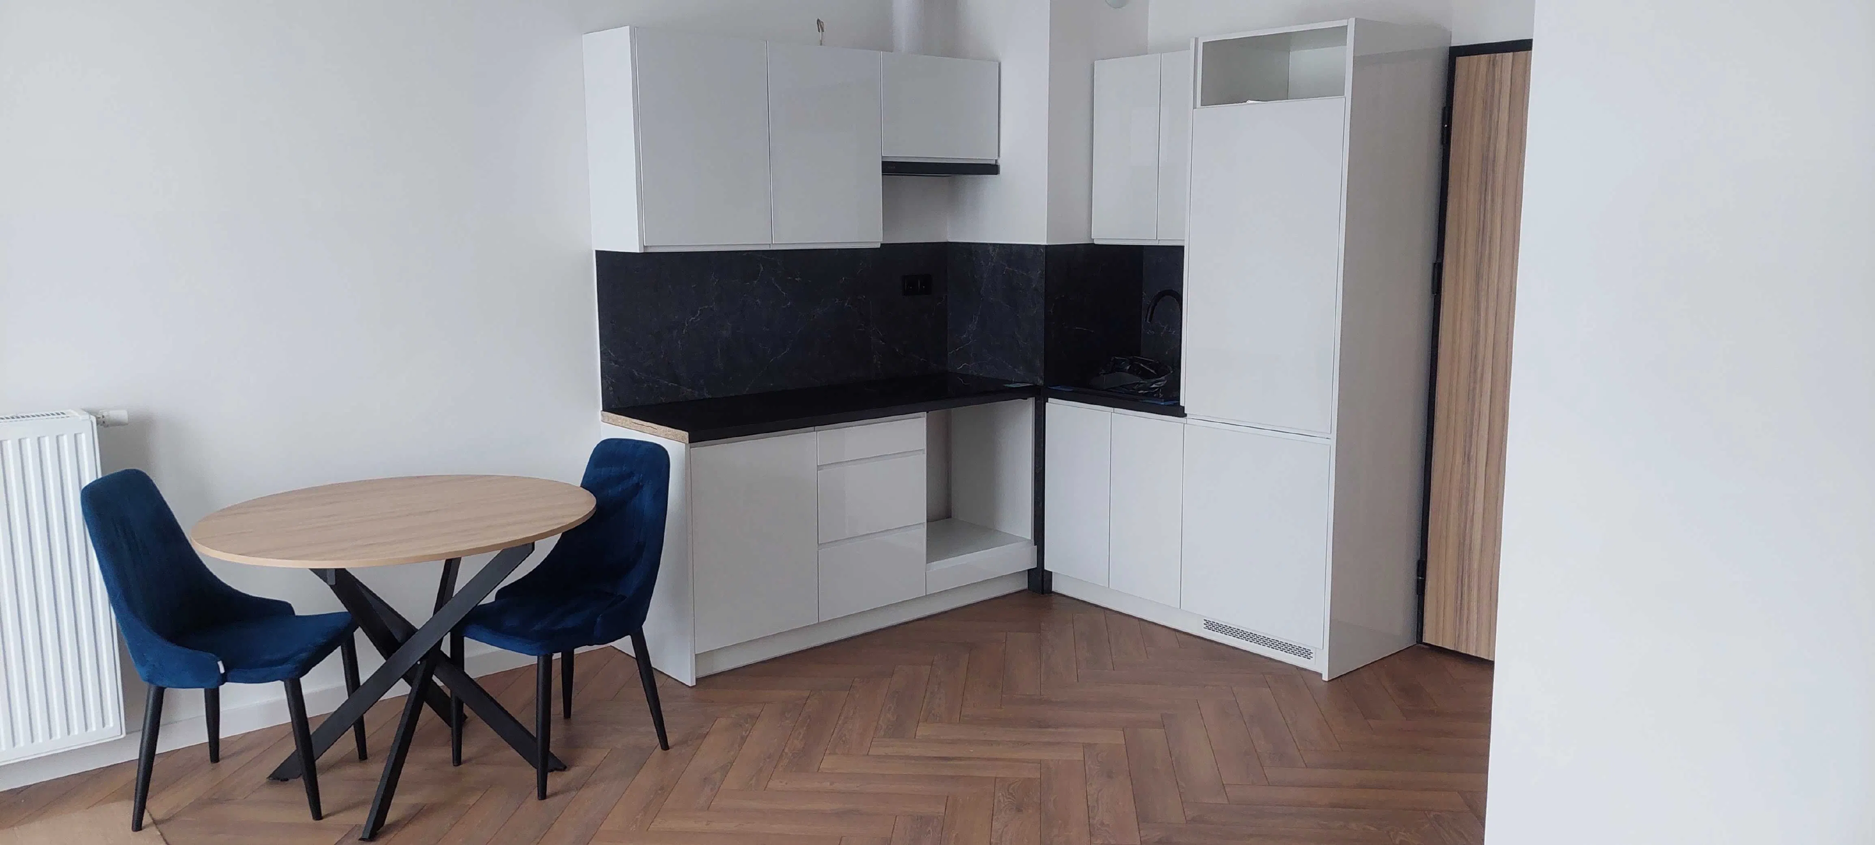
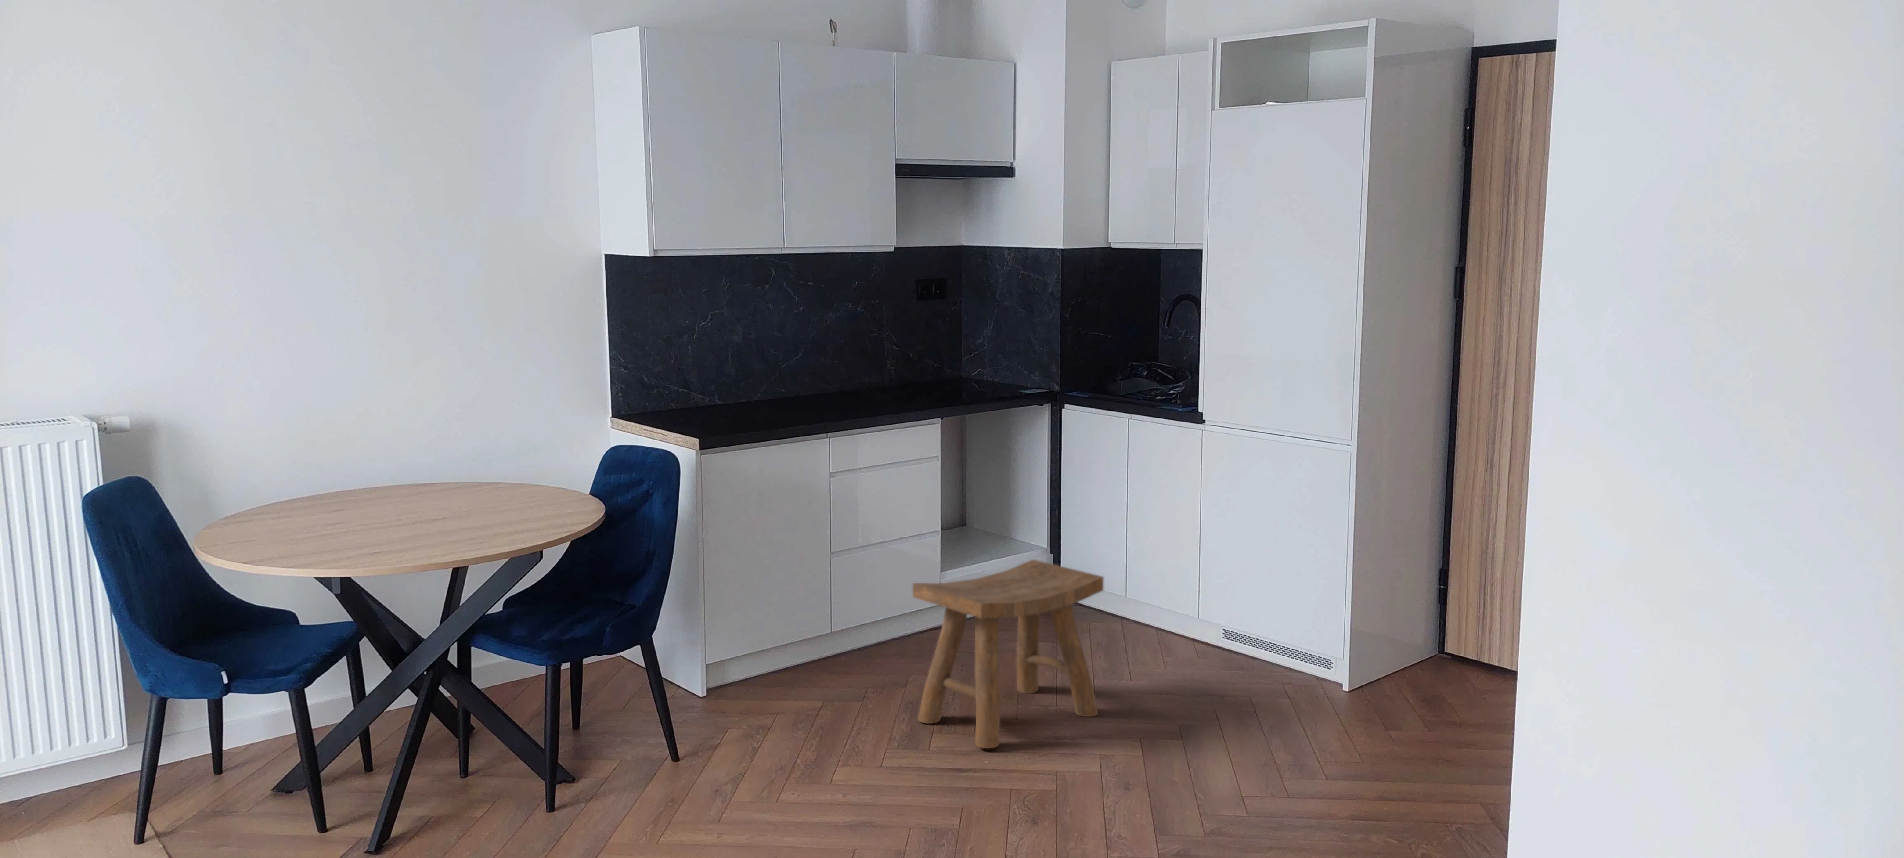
+ stool [912,559,1104,749]
